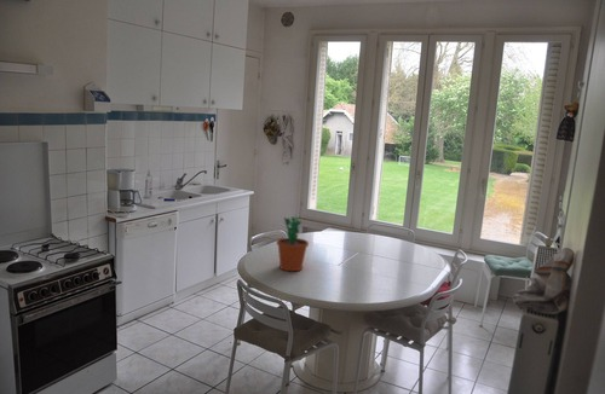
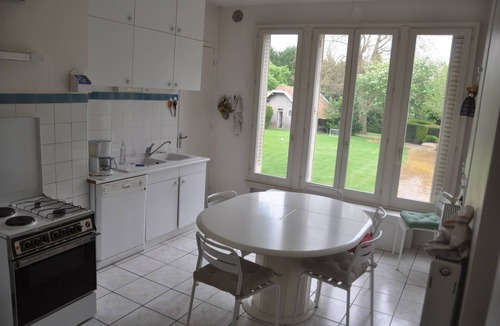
- flower pot [276,215,310,272]
